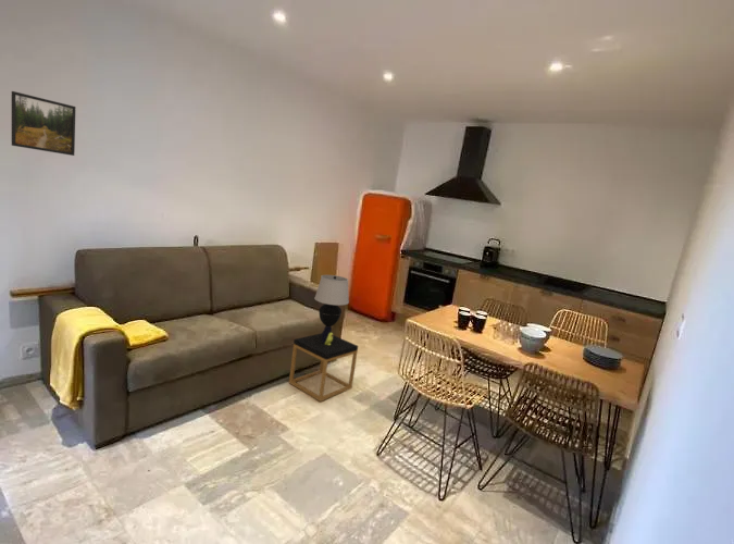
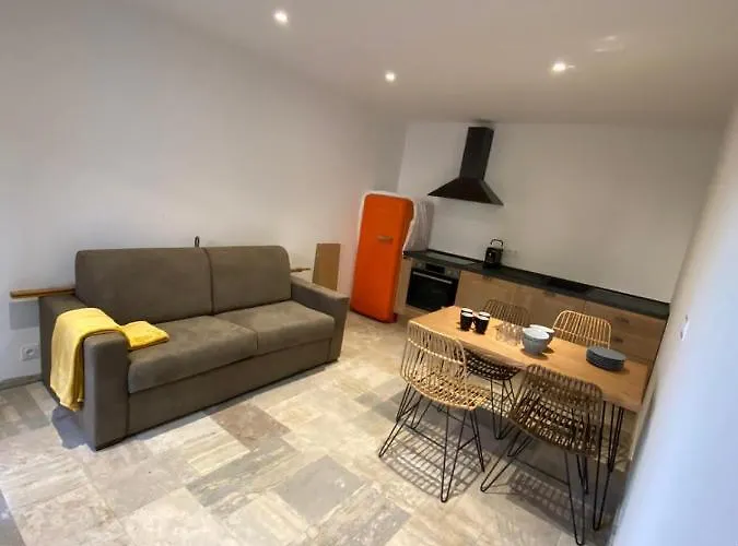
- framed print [11,90,76,157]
- table lamp [313,274,350,327]
- side table [288,325,359,403]
